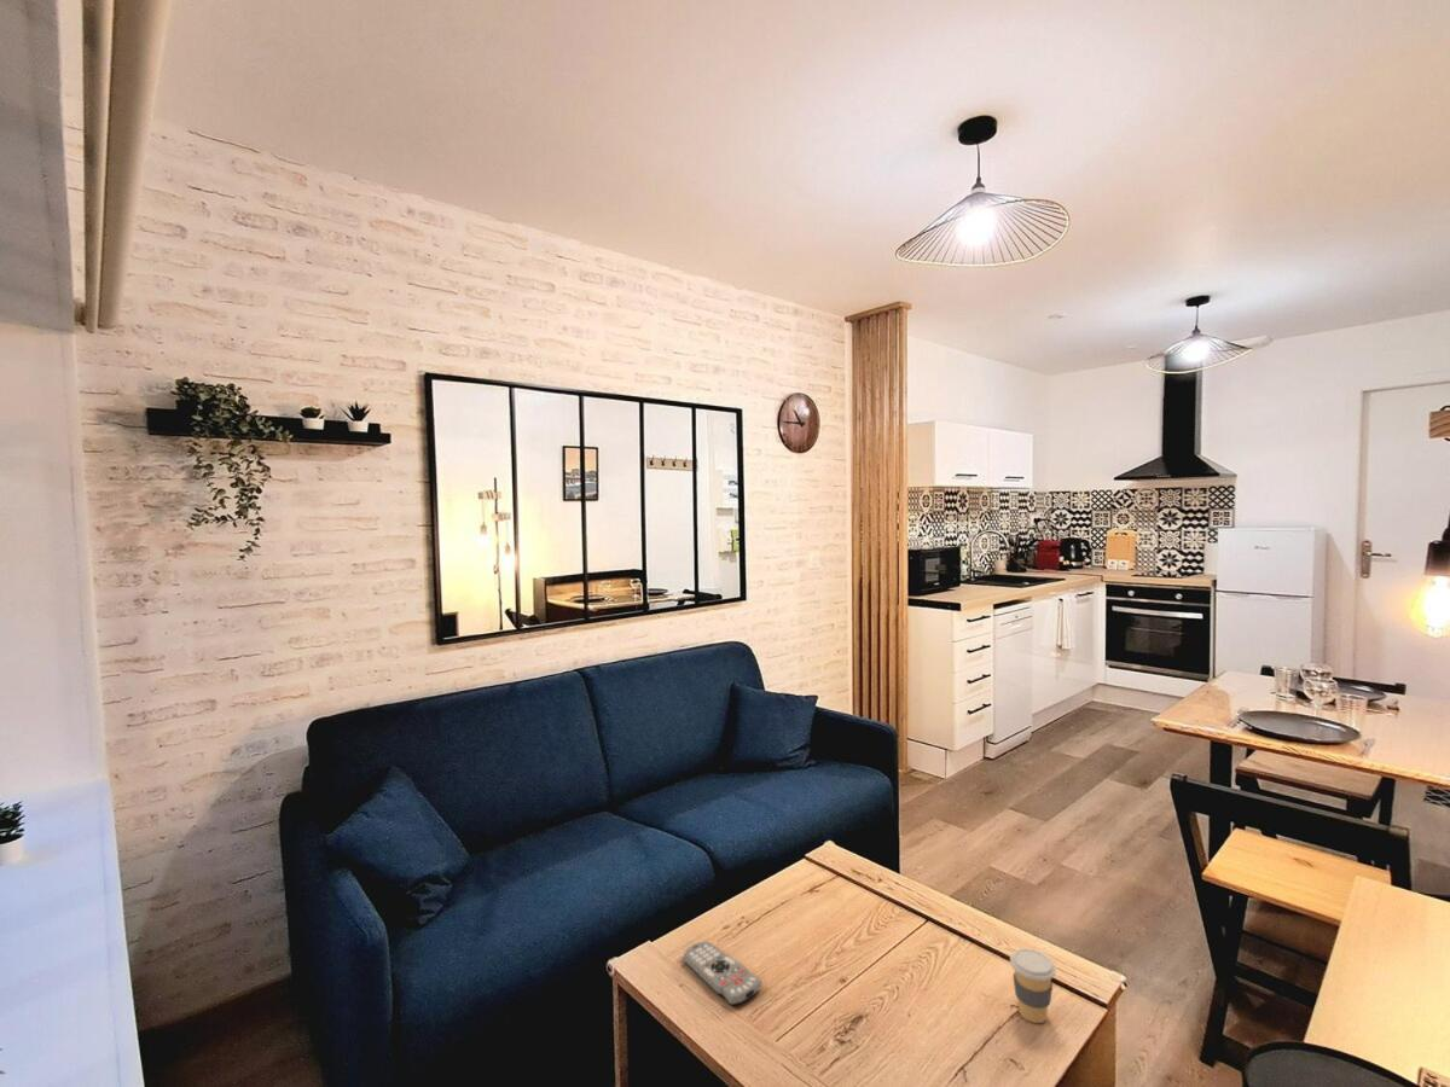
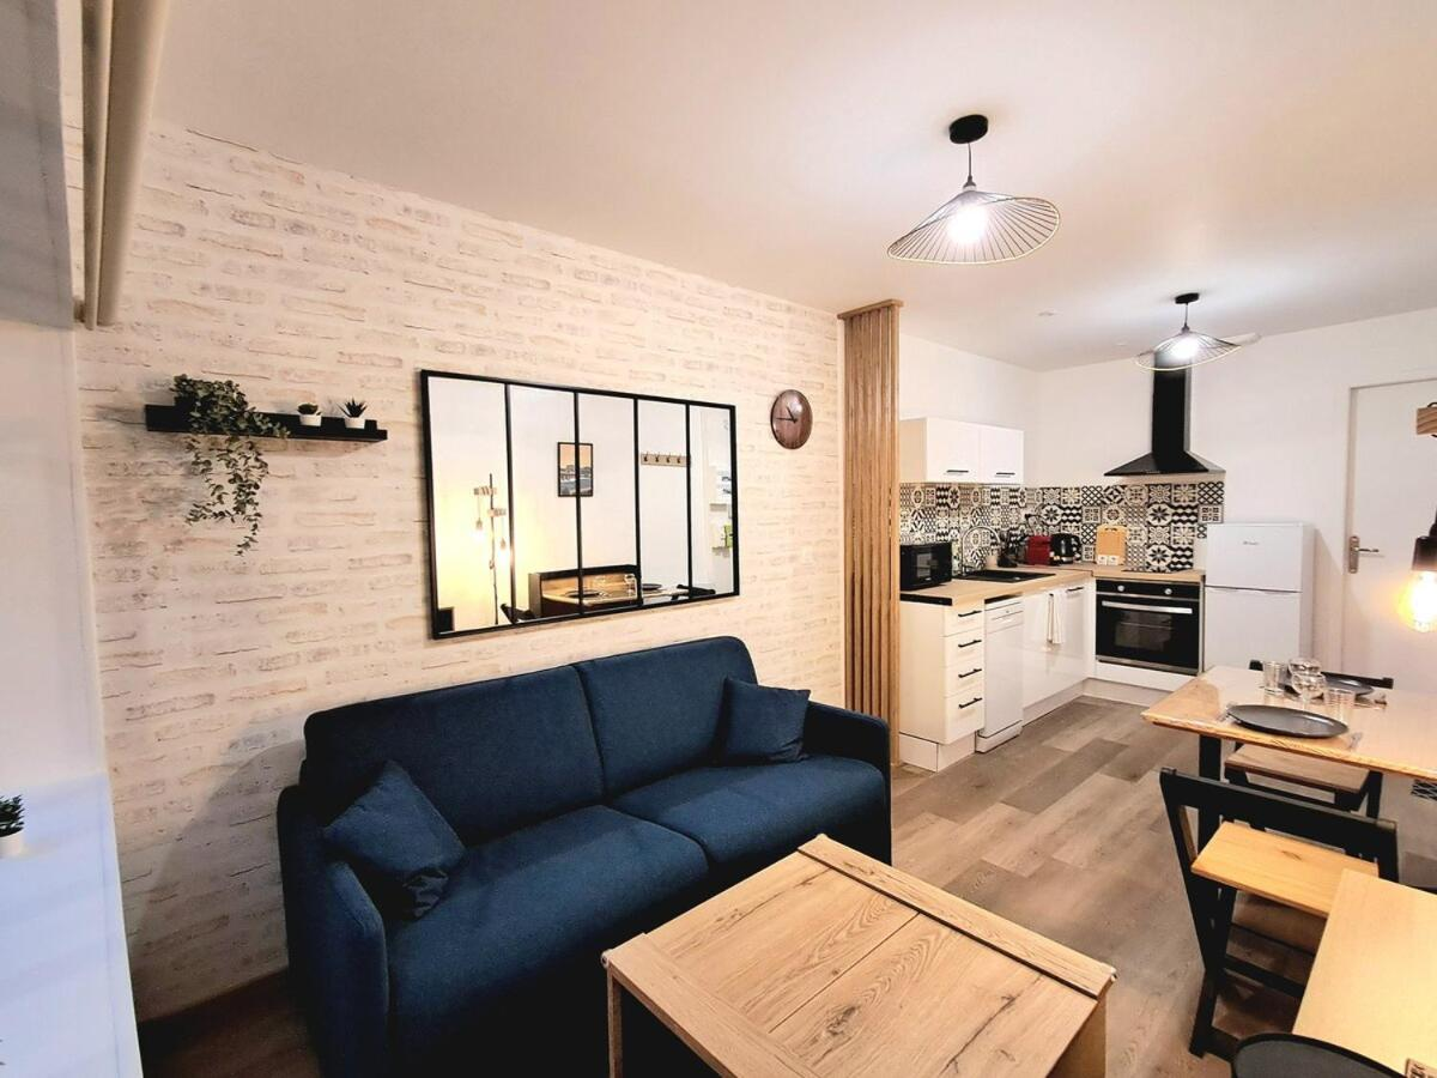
- remote control [683,941,762,1006]
- coffee cup [1009,948,1057,1024]
